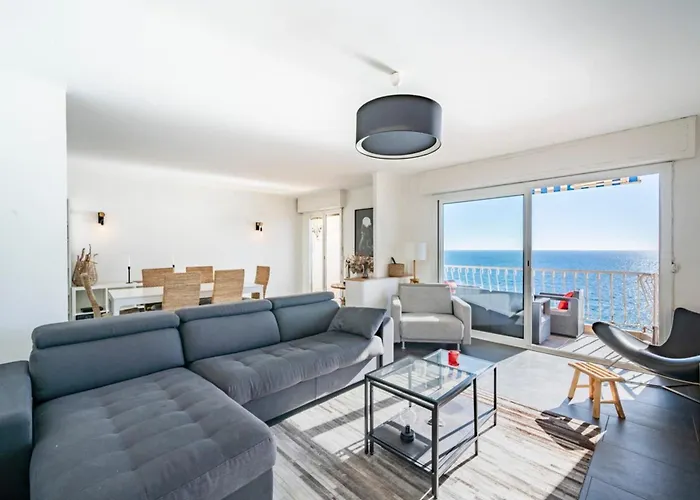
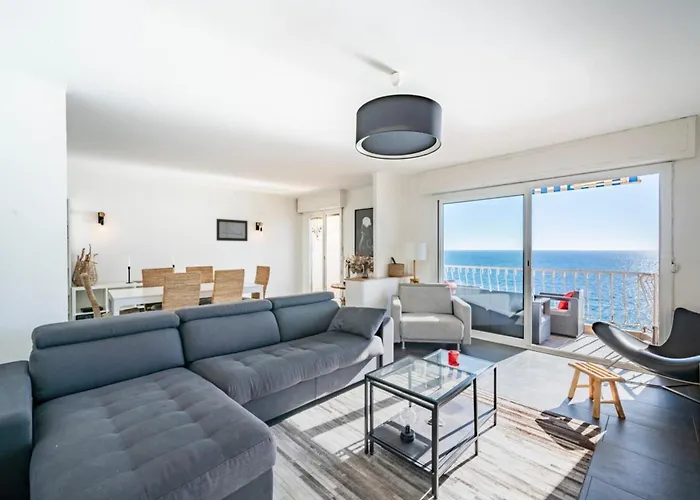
+ wall art [216,218,249,242]
